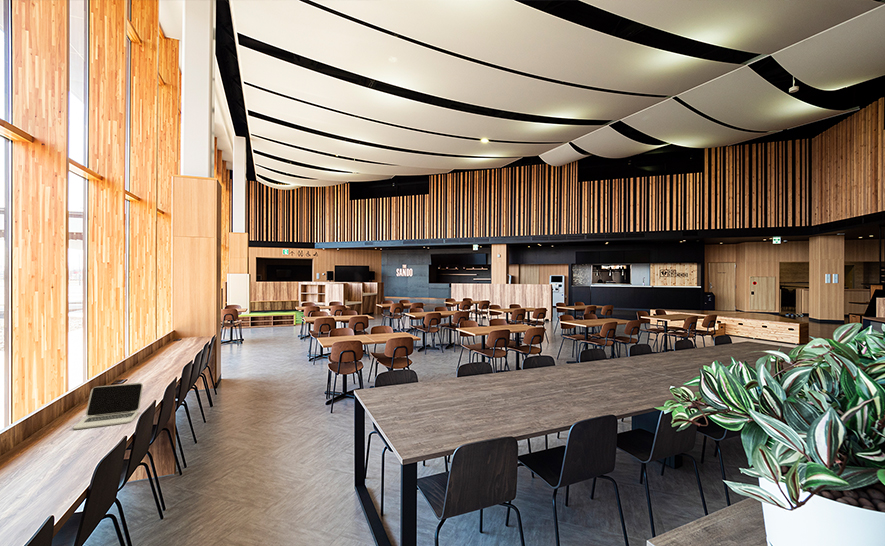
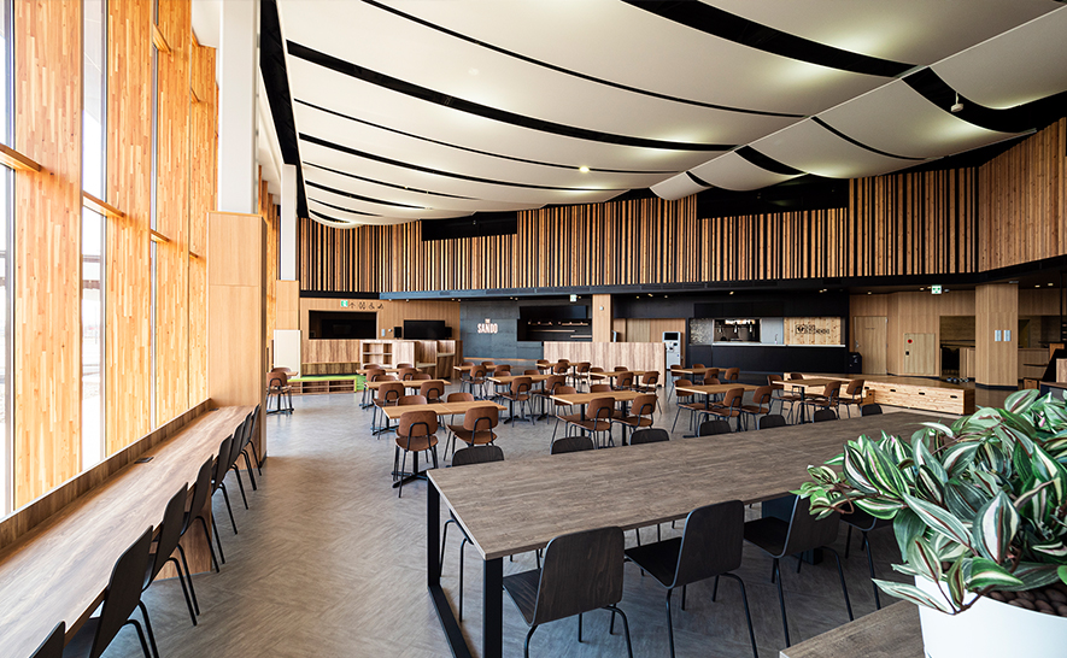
- laptop [72,382,144,430]
